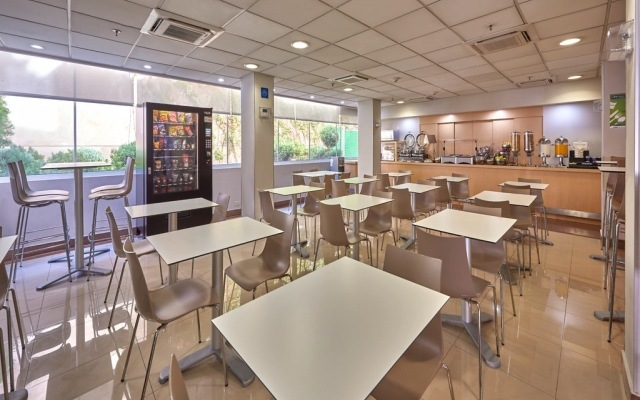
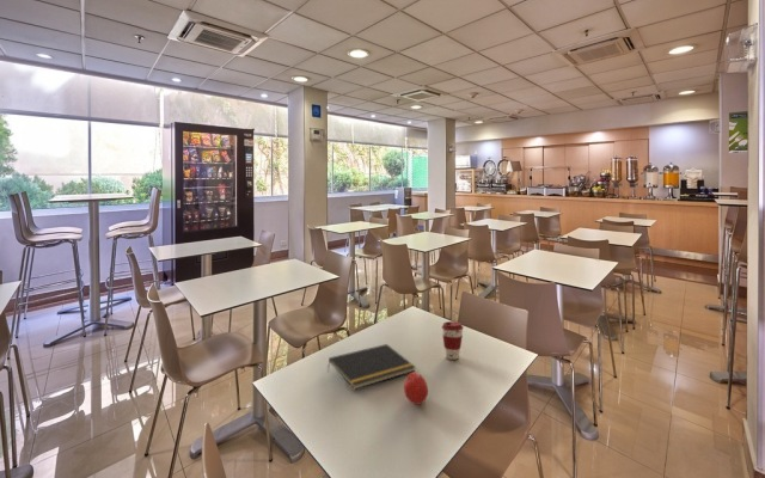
+ fruit [403,372,429,405]
+ notepad [326,343,417,391]
+ coffee cup [441,320,465,361]
